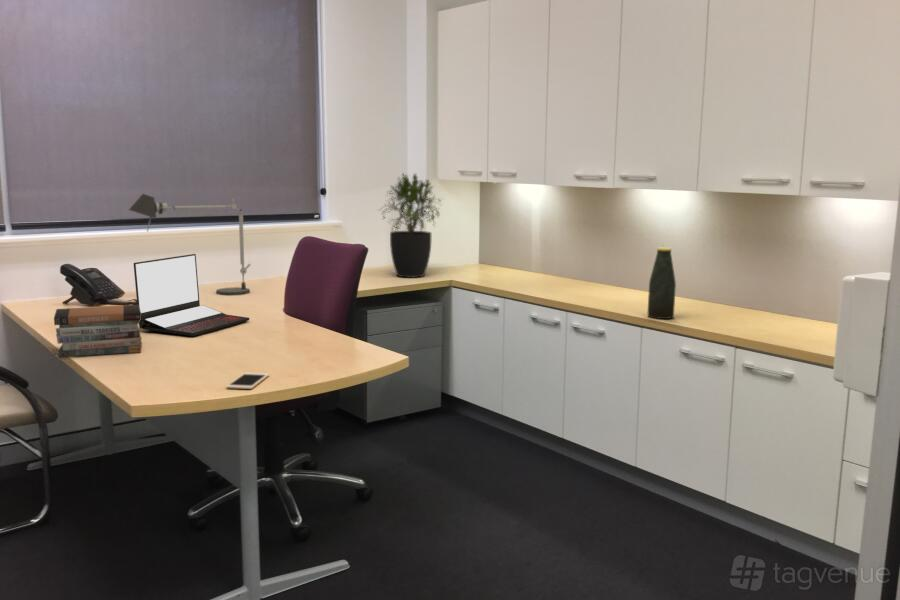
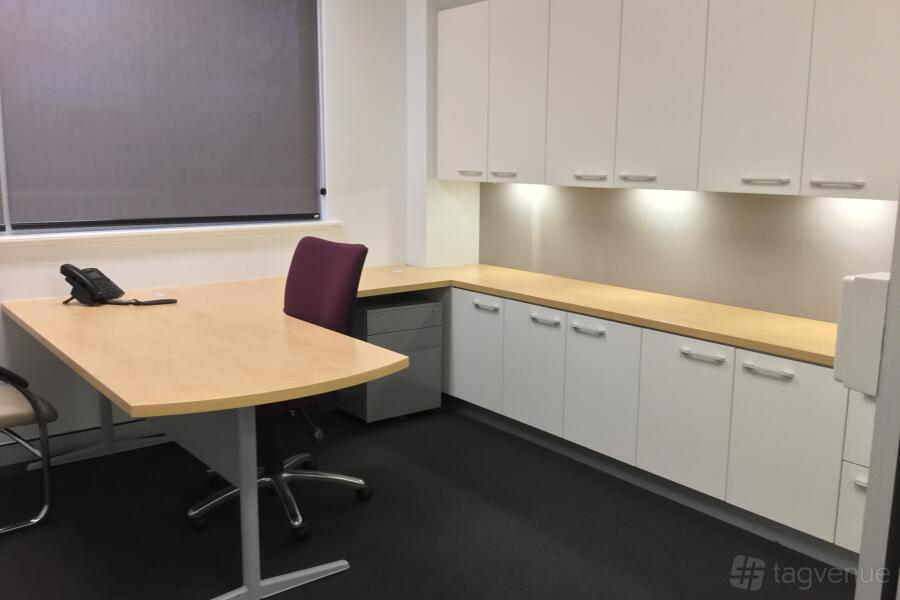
- bottle [646,247,677,320]
- desk lamp [128,193,252,296]
- potted plant [377,172,445,279]
- book stack [53,304,143,358]
- laptop [133,253,250,337]
- cell phone [225,372,270,390]
